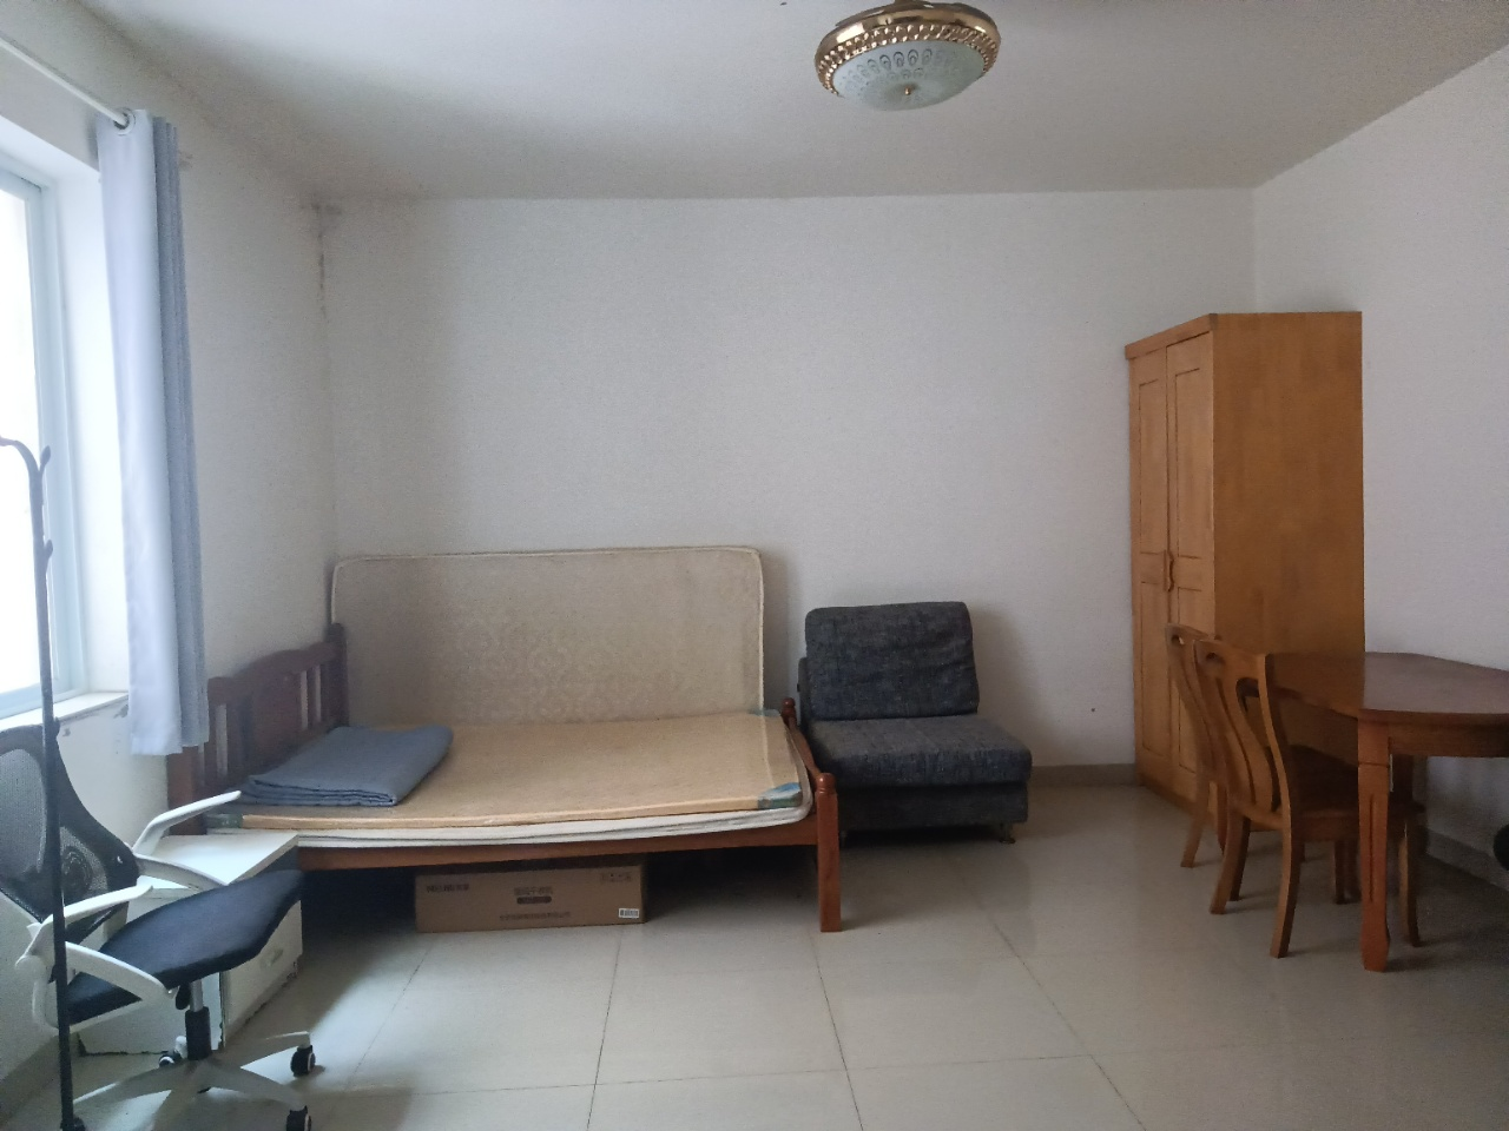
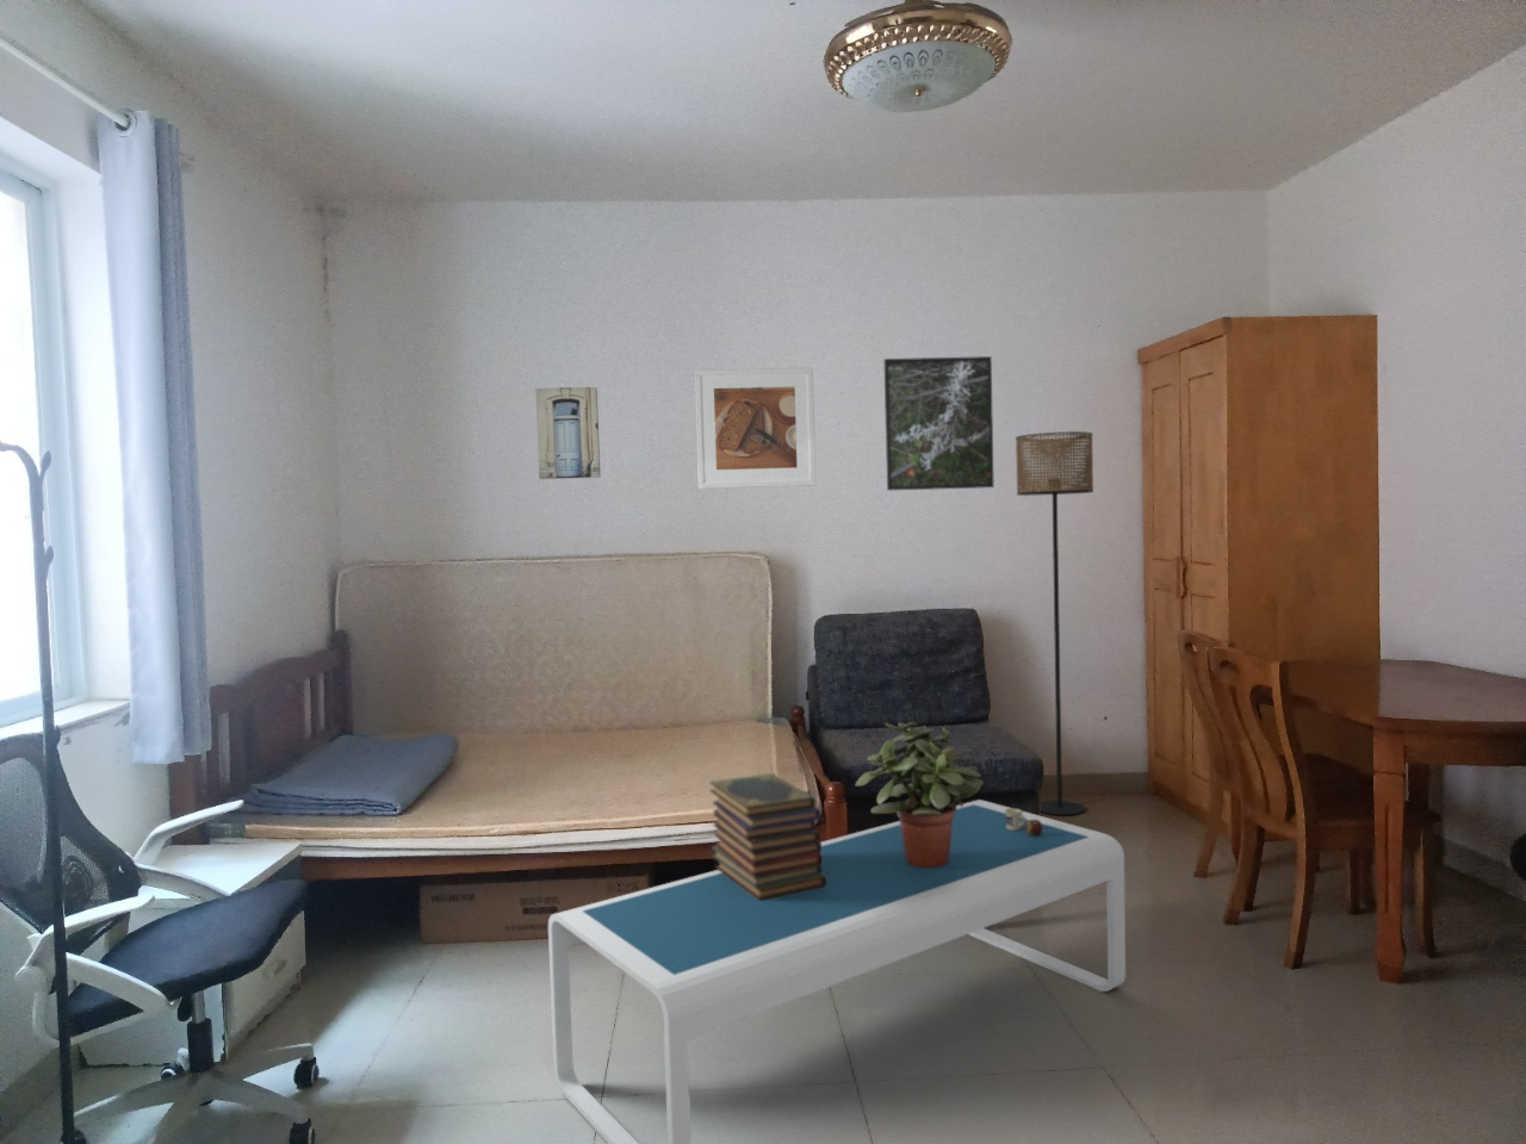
+ coffee table [547,798,1127,1144]
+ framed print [693,365,817,490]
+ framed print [883,356,995,493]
+ floor lamp [1014,430,1095,816]
+ book stack [709,773,827,901]
+ mug [1005,808,1042,836]
+ potted plant [853,721,985,868]
+ wall art [535,386,602,481]
